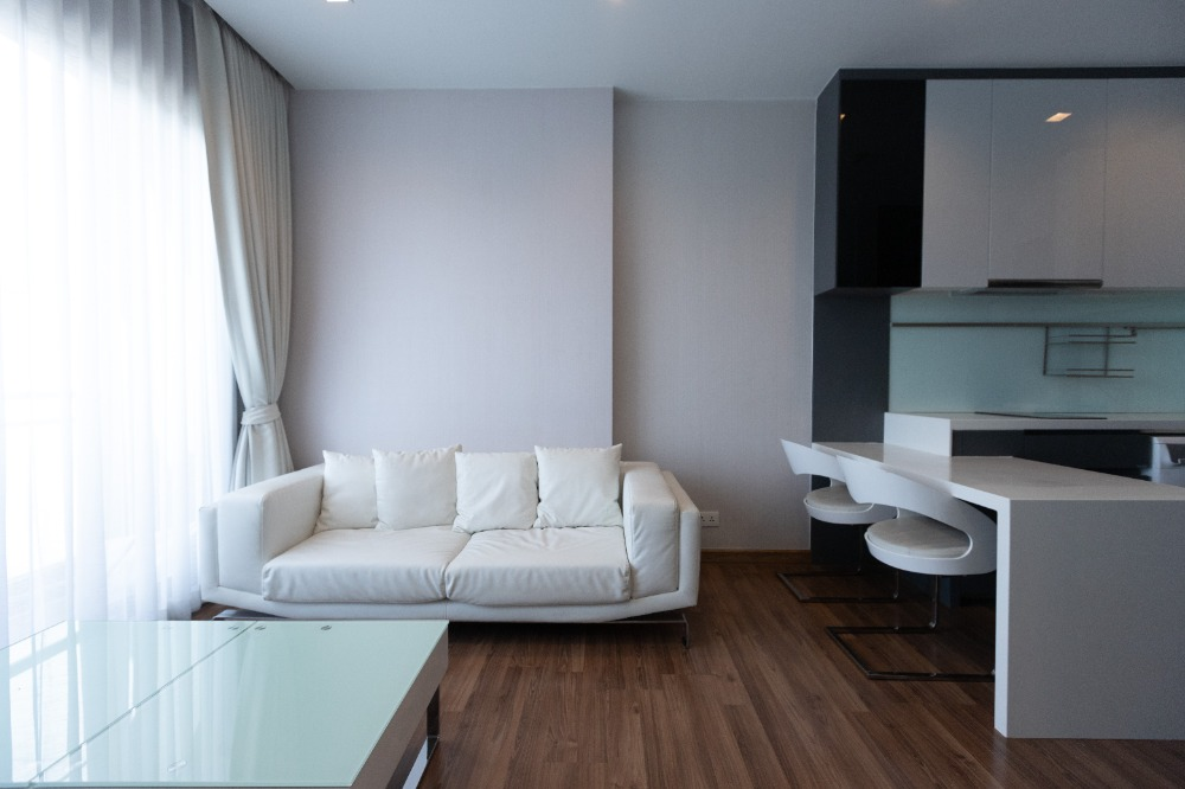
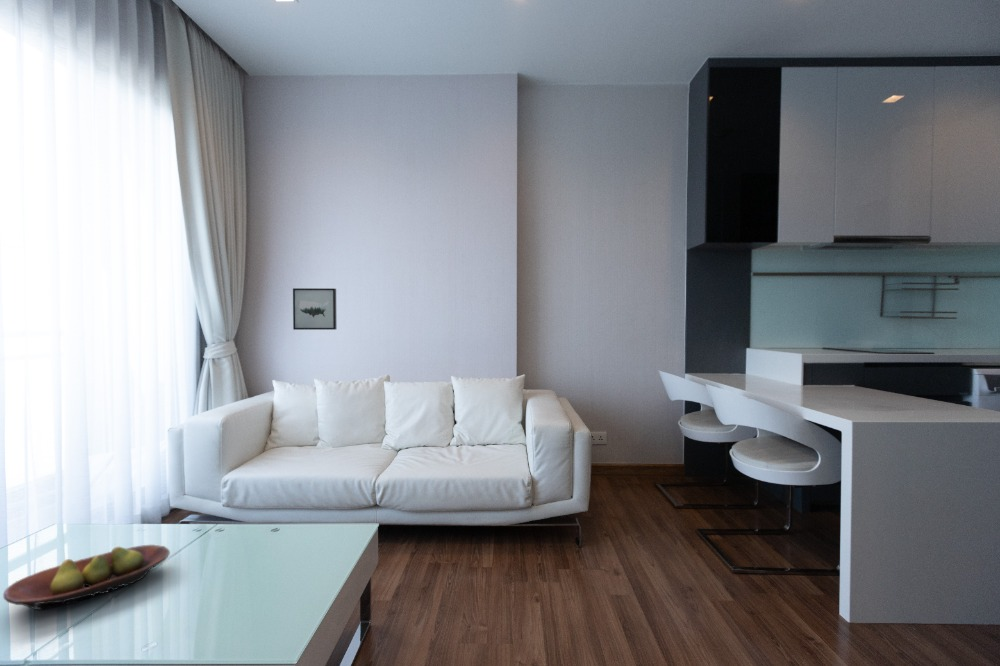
+ wall art [292,287,338,331]
+ fruit bowl [3,544,171,611]
